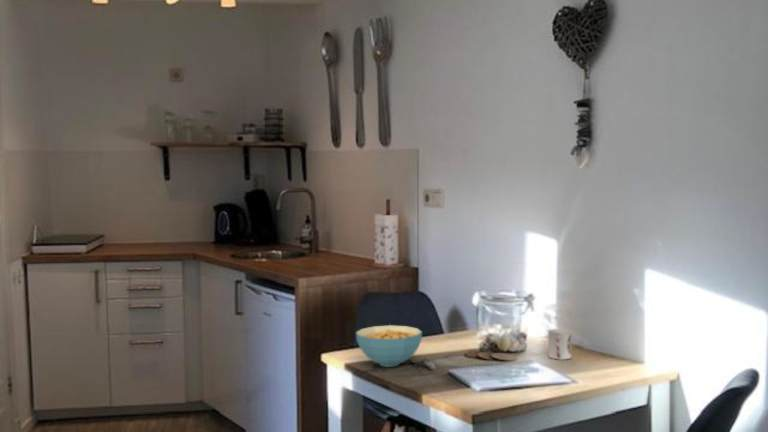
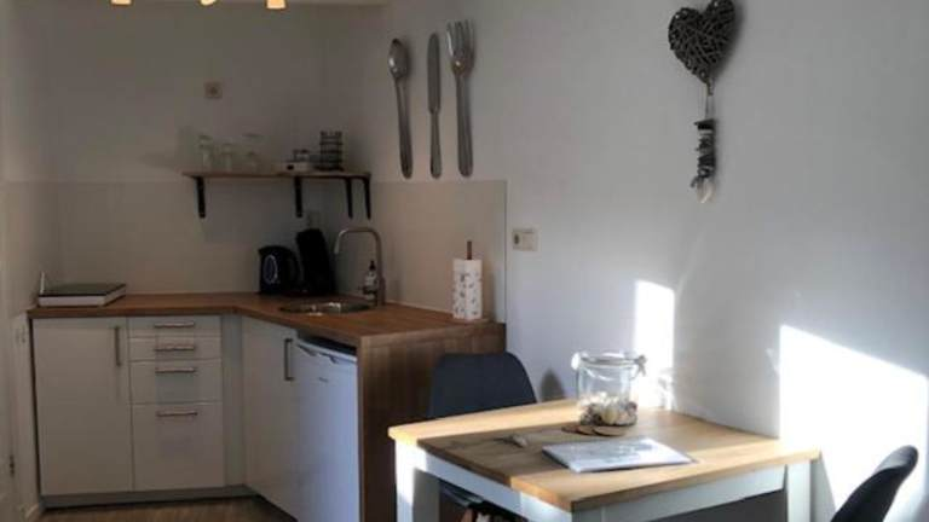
- cereal bowl [355,324,423,368]
- cup [547,328,572,360]
